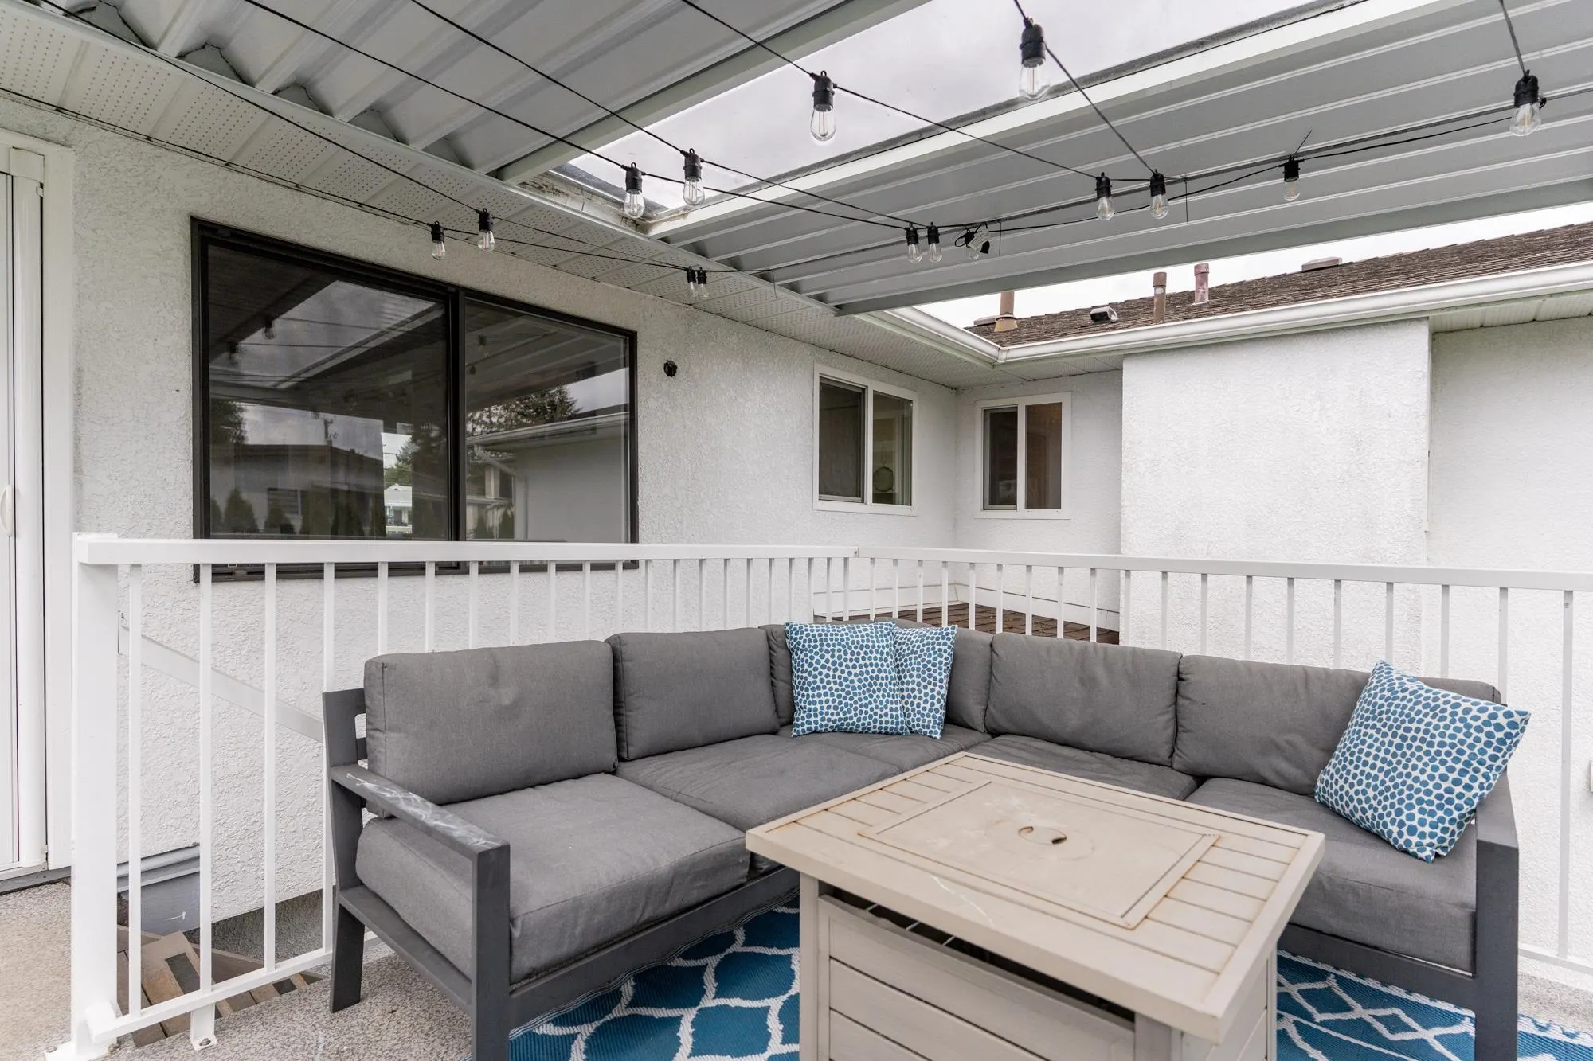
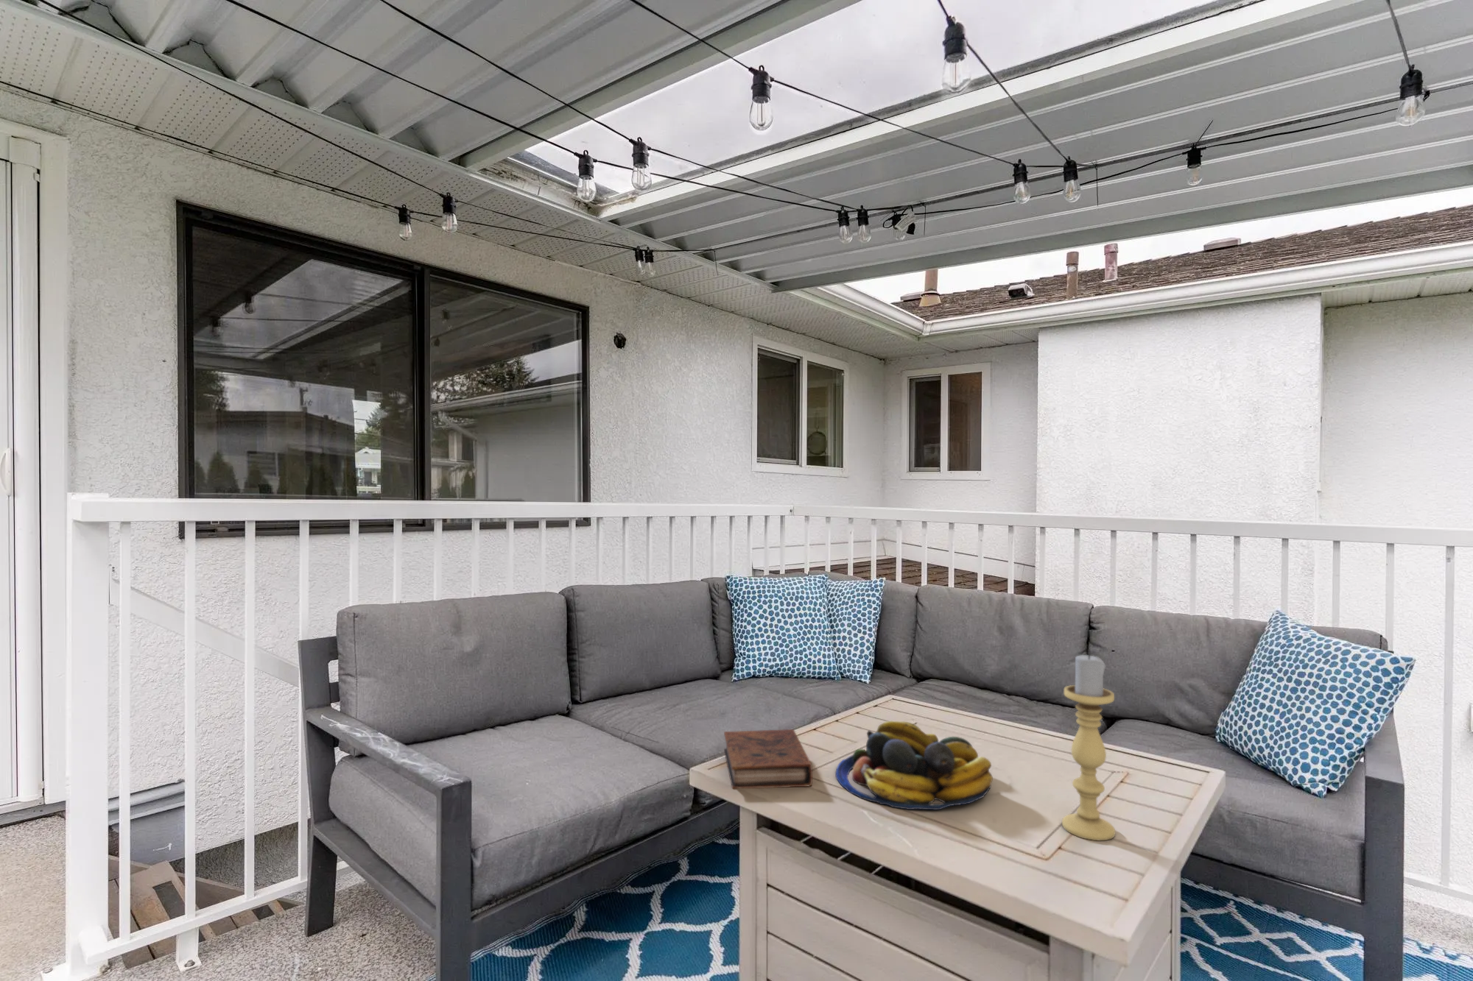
+ book [723,728,813,789]
+ fruit bowl [836,719,993,810]
+ candle holder [1061,653,1116,841]
